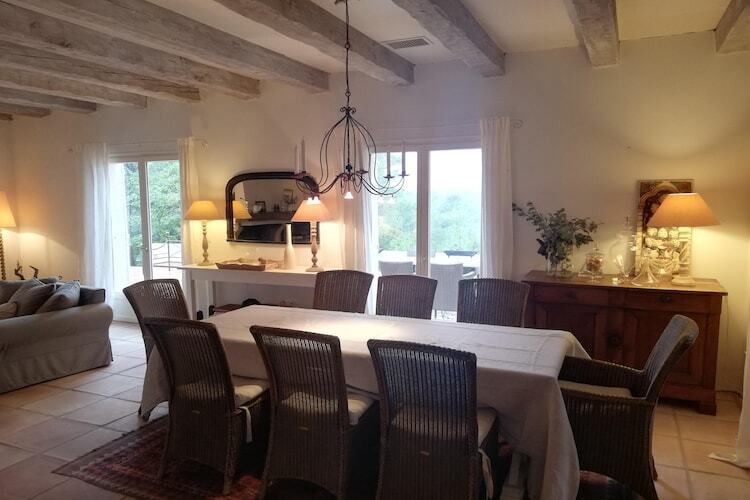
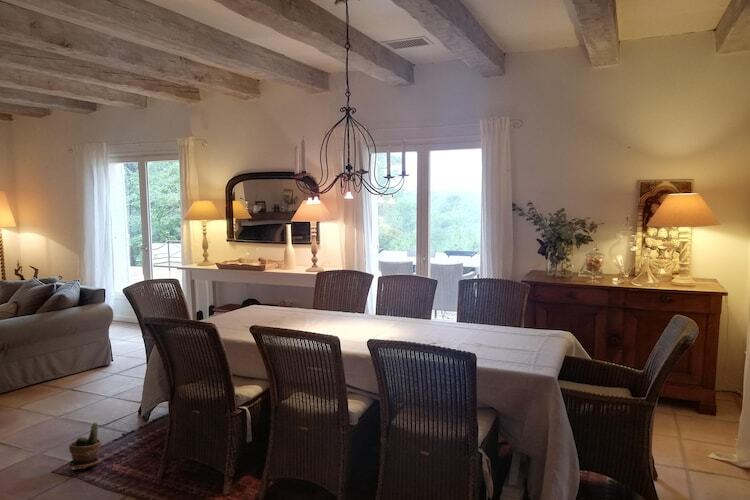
+ potted plant [68,421,102,471]
